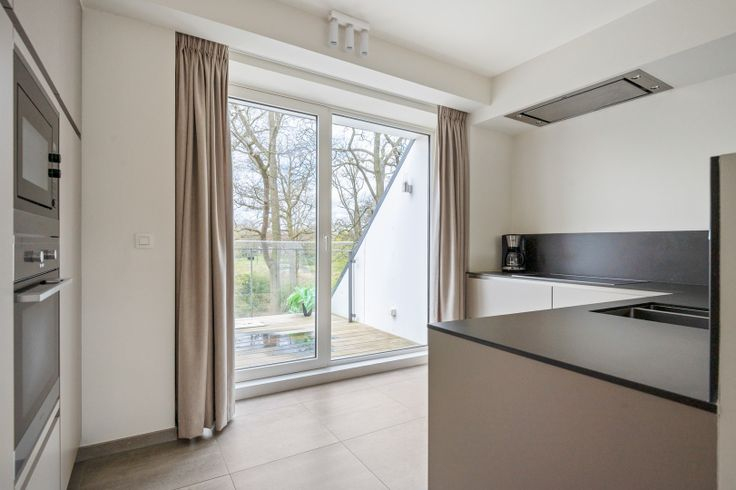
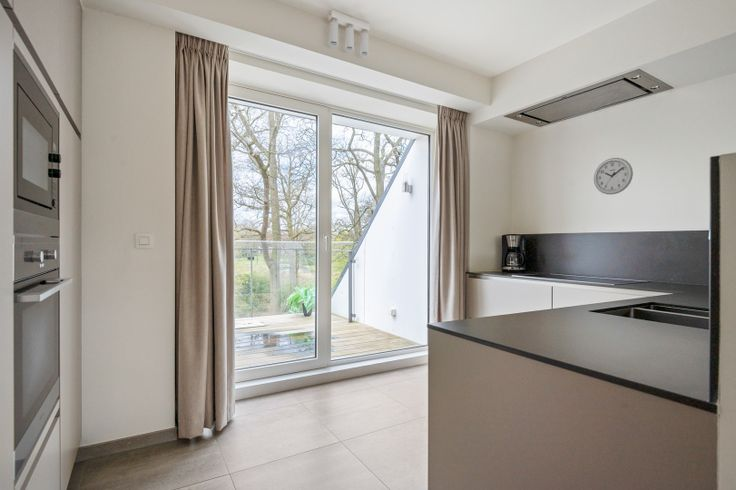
+ wall clock [593,157,634,195]
